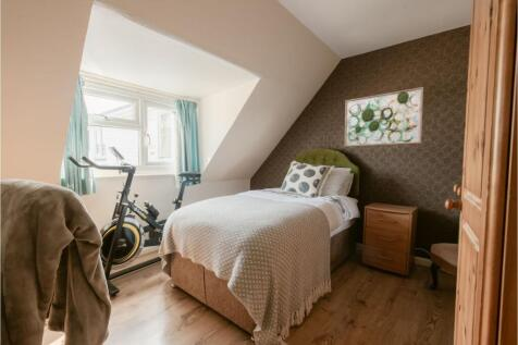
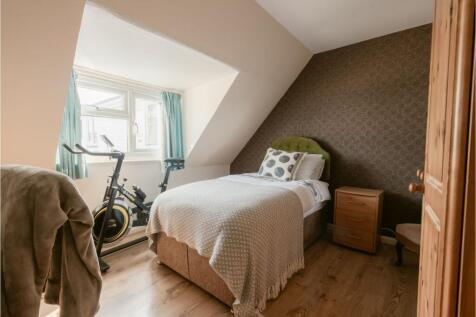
- wall art [344,86,424,147]
